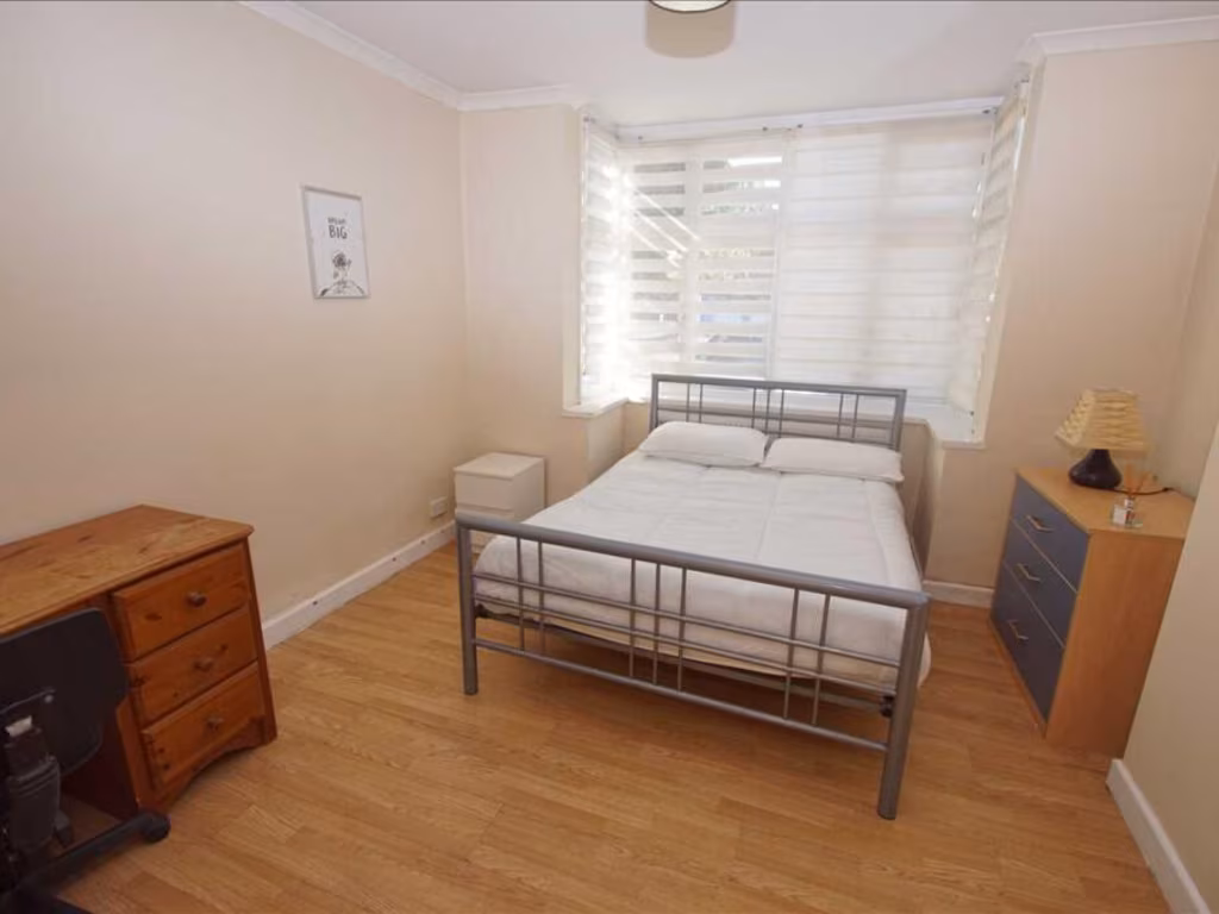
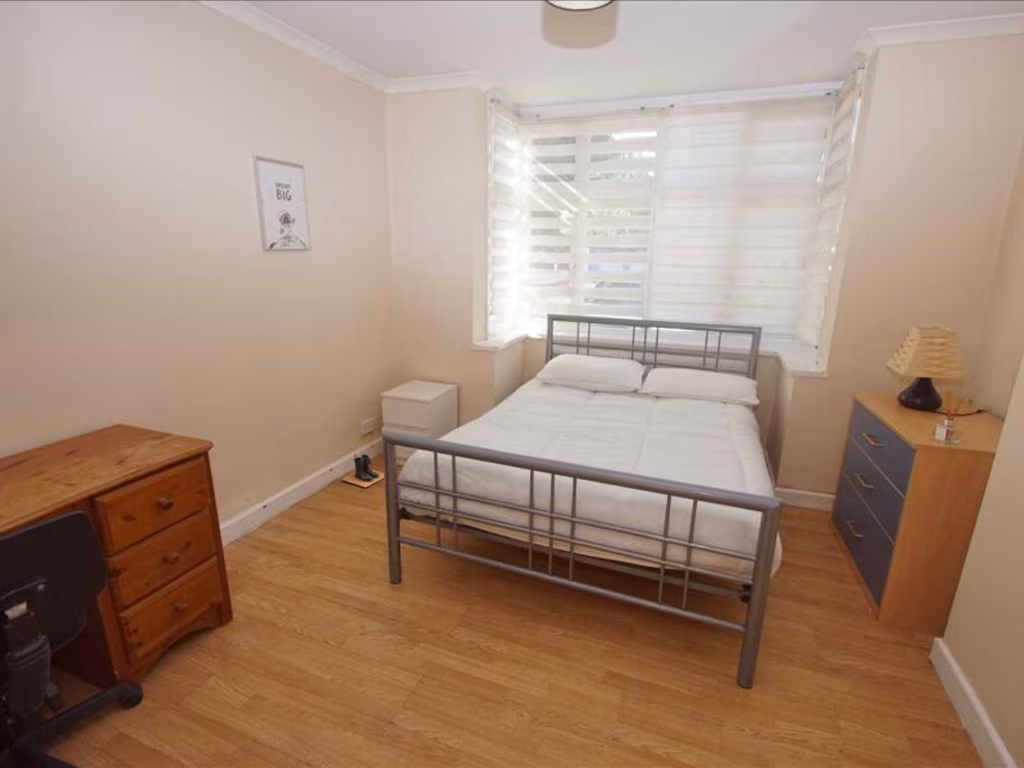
+ boots [340,453,385,489]
